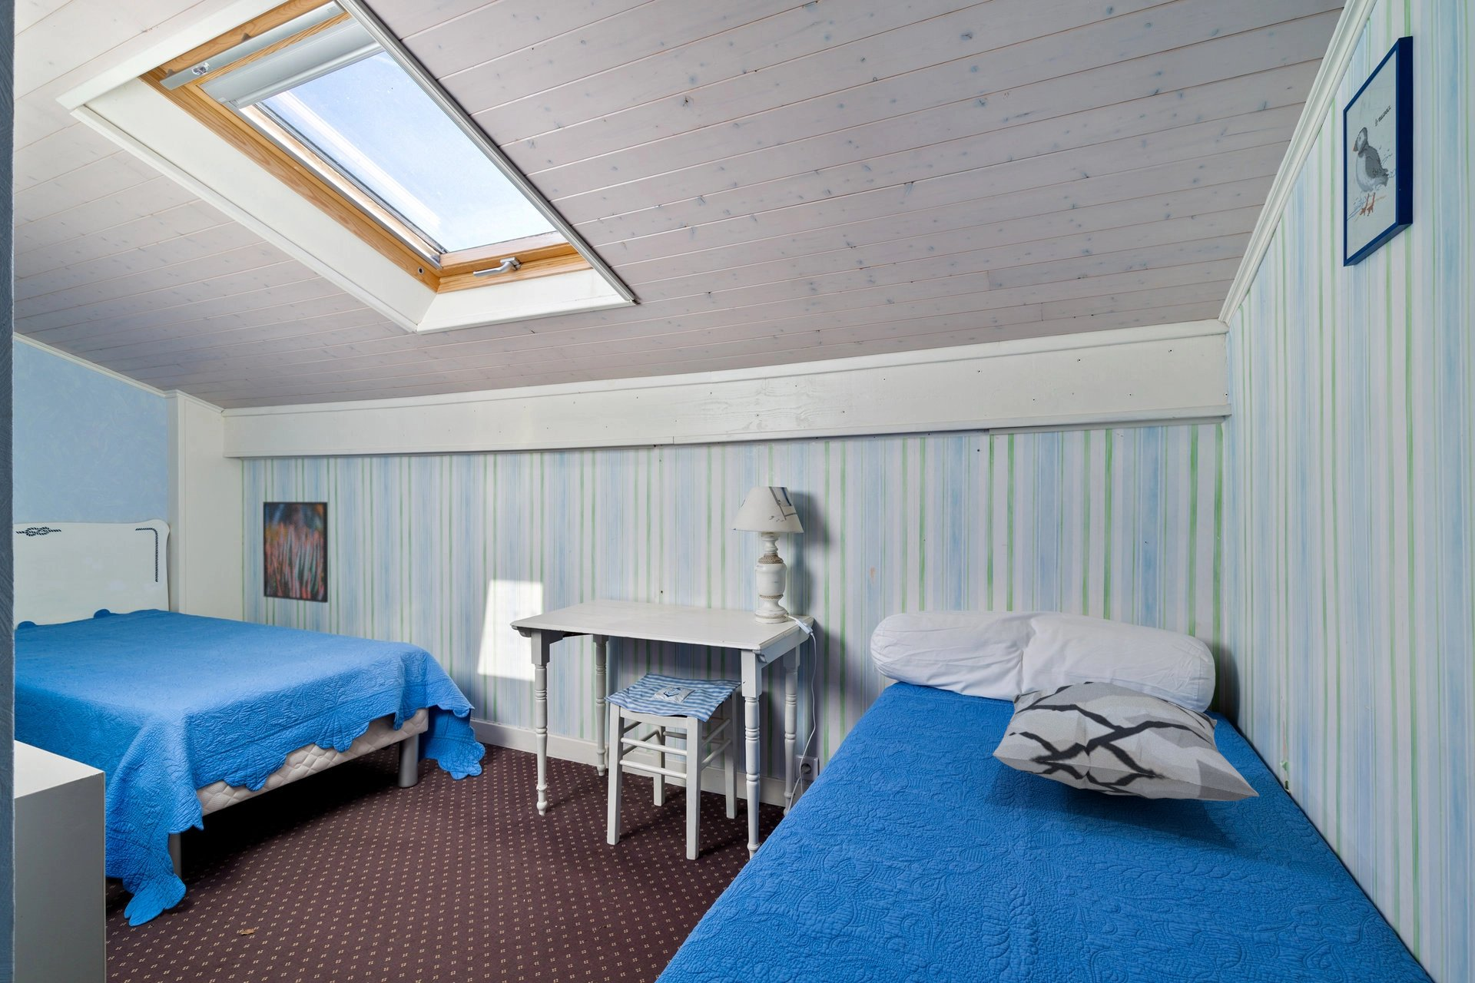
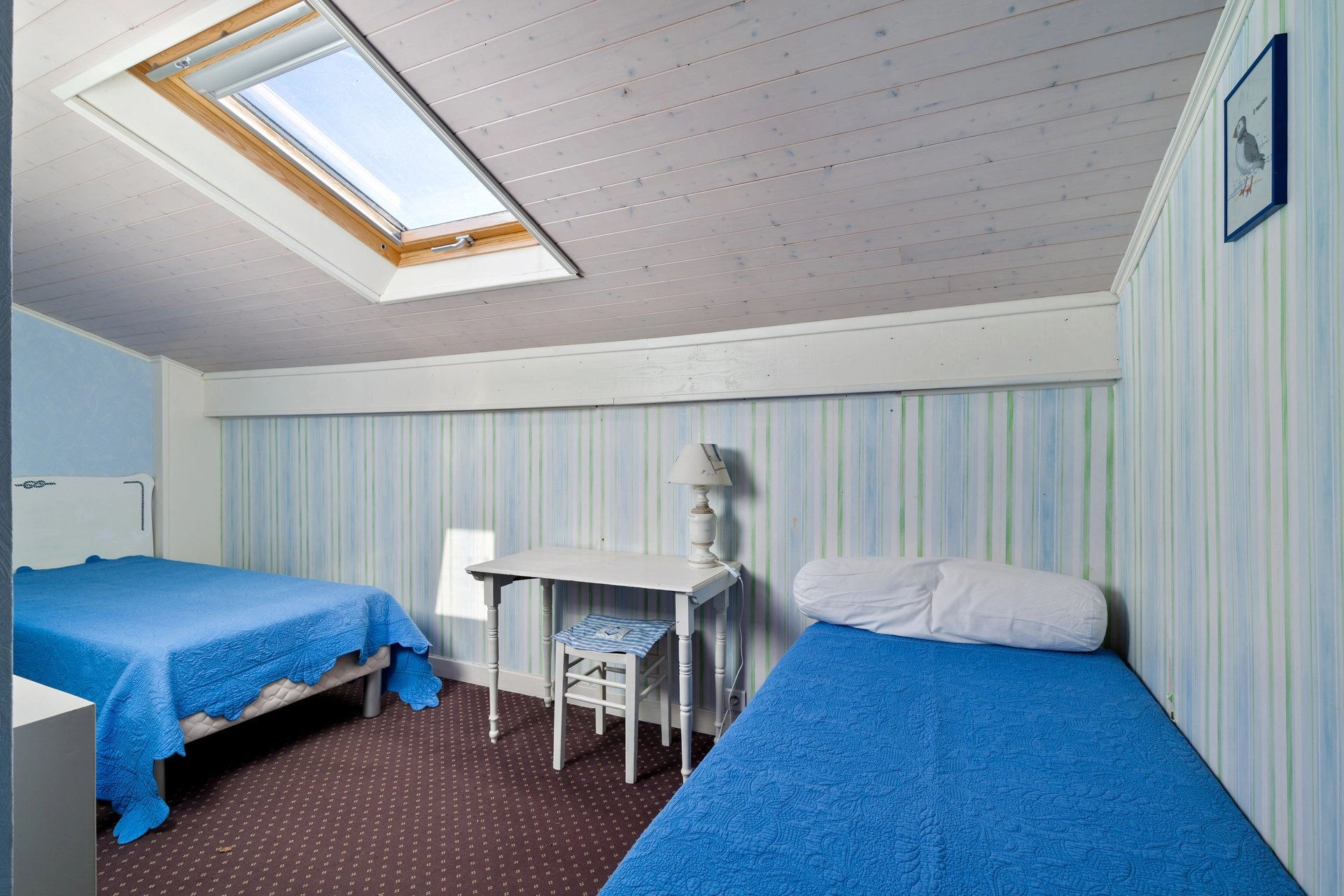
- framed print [262,500,329,603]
- decorative pillow [992,680,1260,802]
